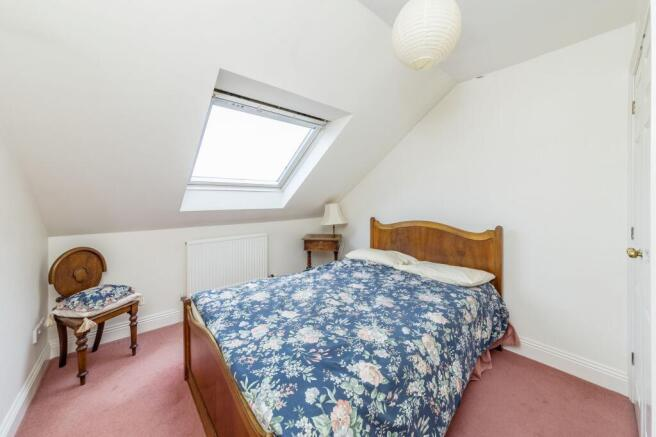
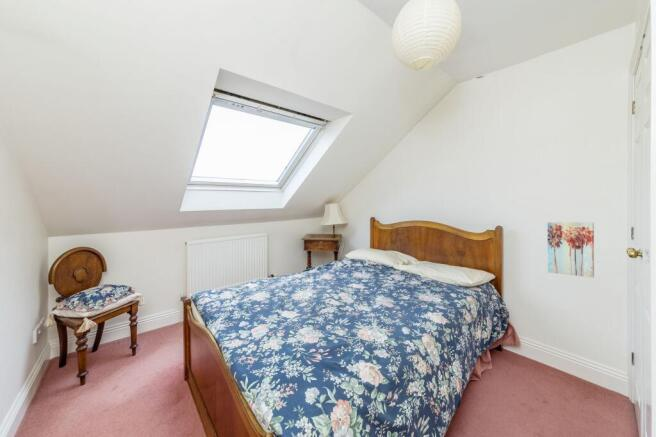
+ wall art [546,221,595,279]
